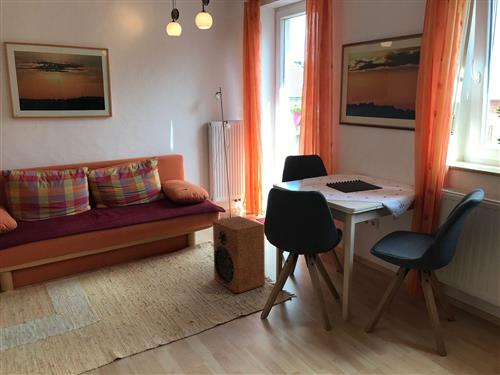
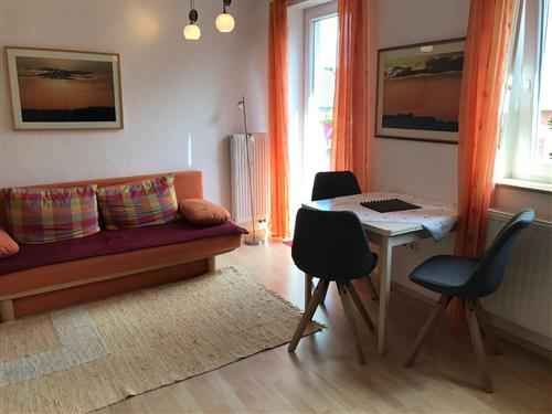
- speaker [212,215,266,294]
